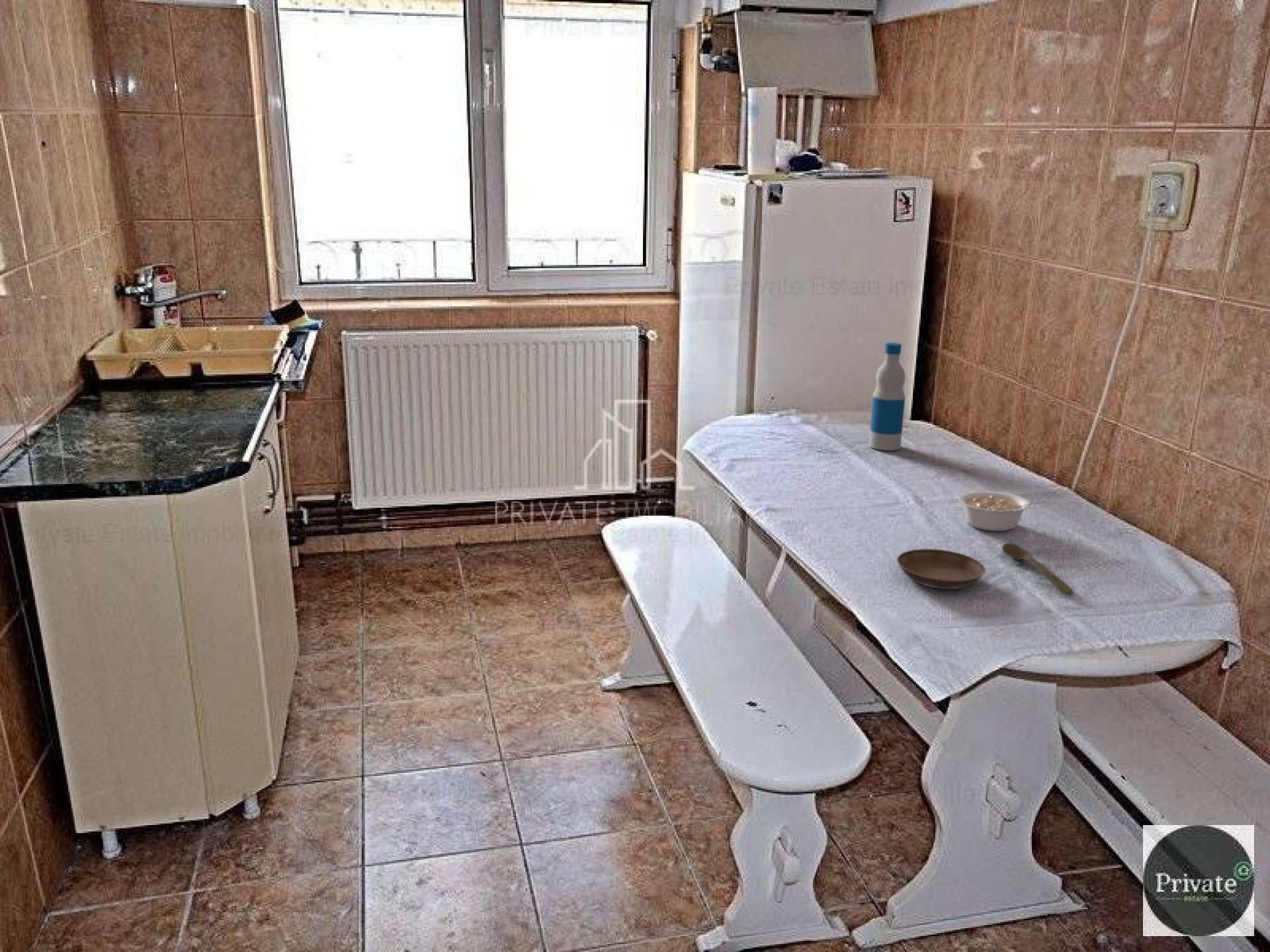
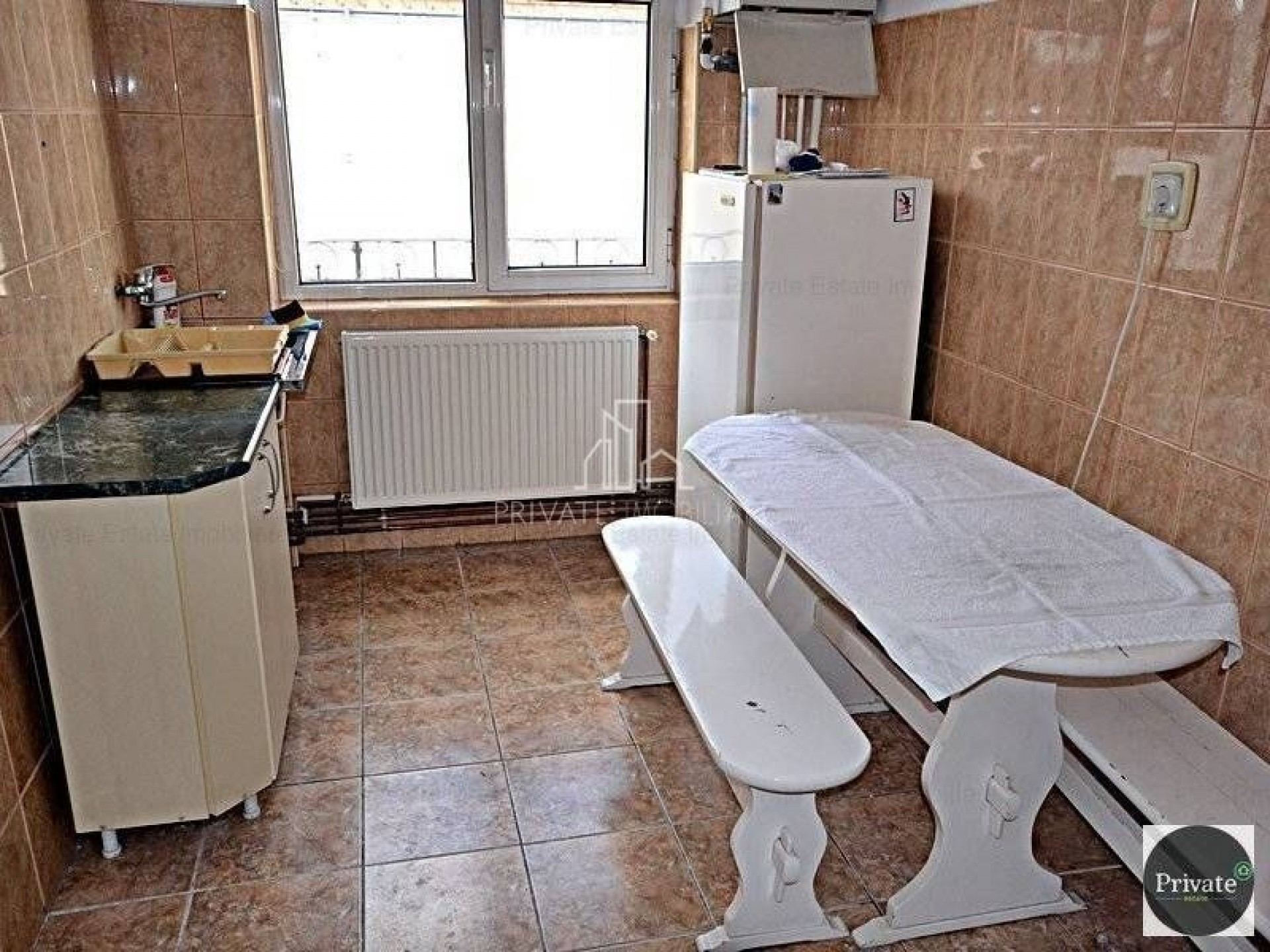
- spoon [1001,542,1075,596]
- legume [958,491,1047,532]
- bottle [868,342,906,451]
- saucer [896,548,986,590]
